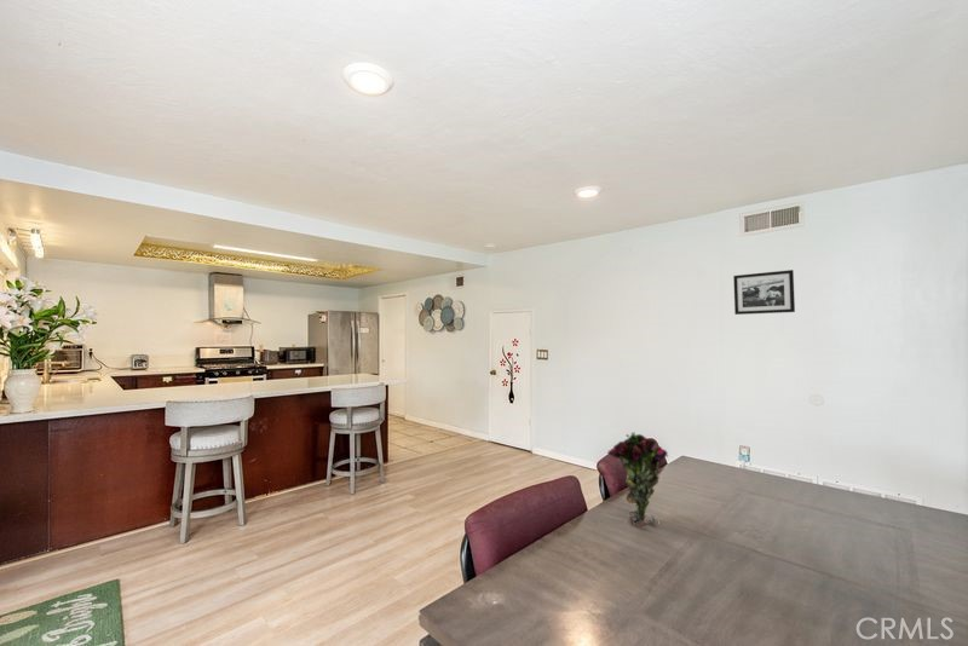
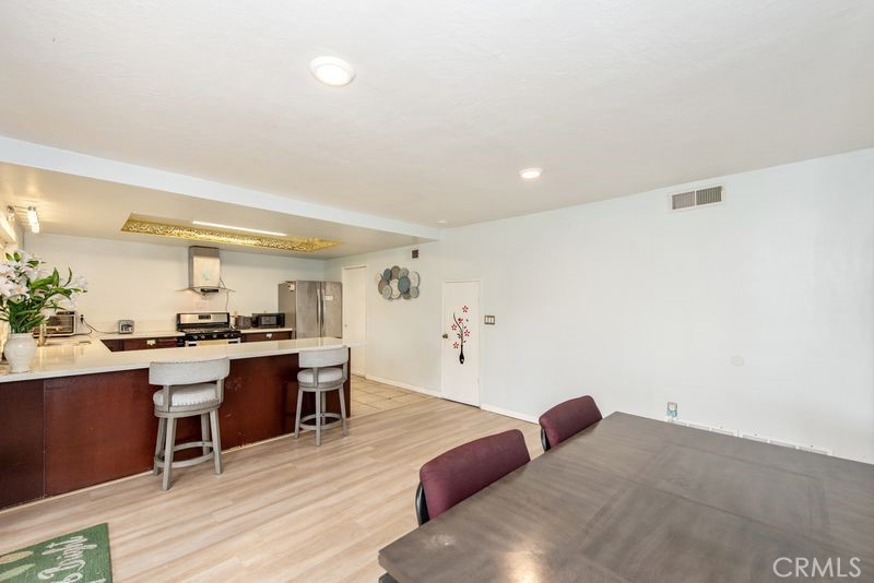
- picture frame [732,269,796,316]
- flower [606,431,669,529]
